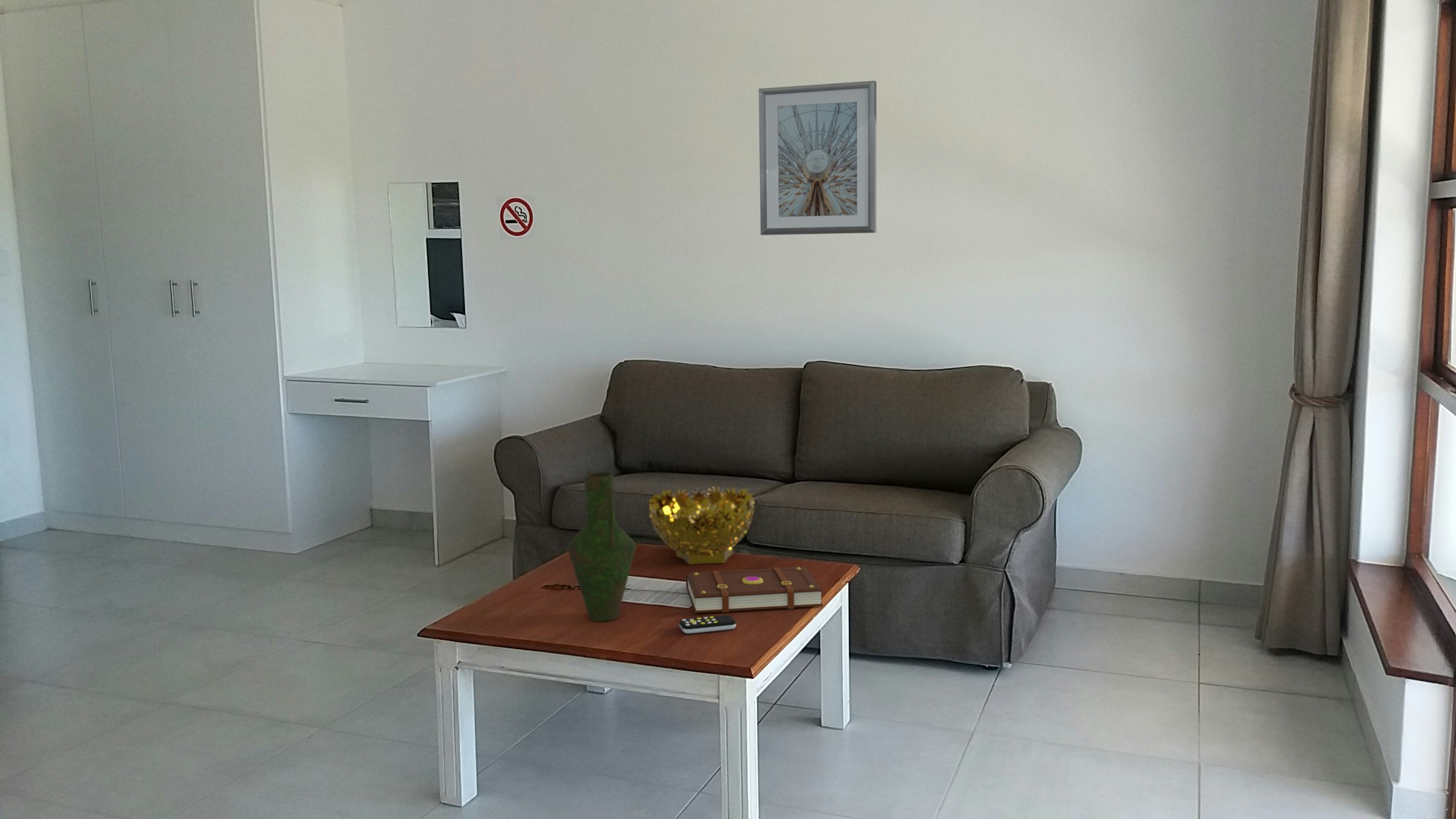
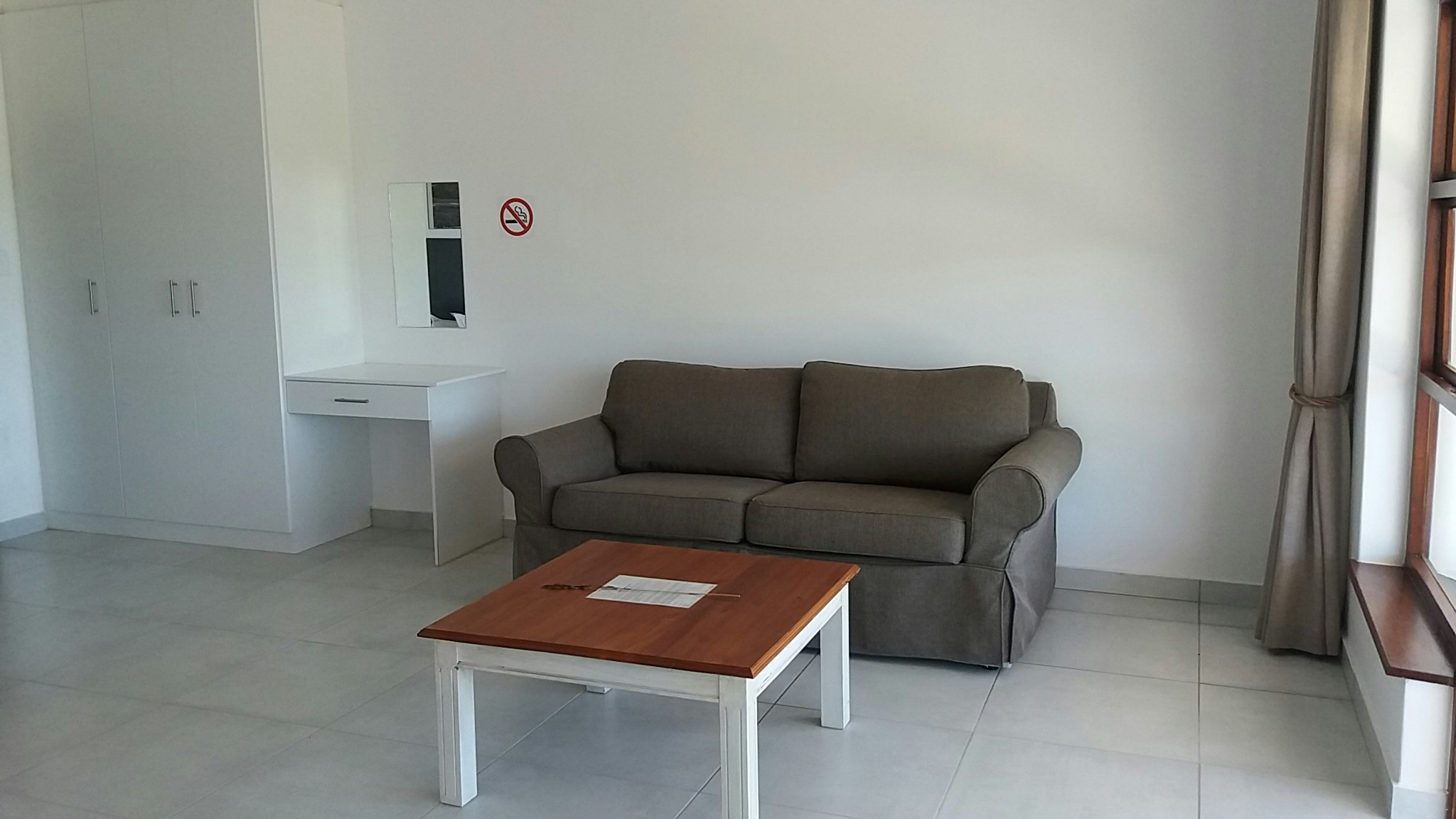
- picture frame [758,80,877,236]
- book [685,567,823,614]
- remote control [679,614,737,634]
- vase [566,470,637,622]
- decorative bowl [648,486,755,565]
